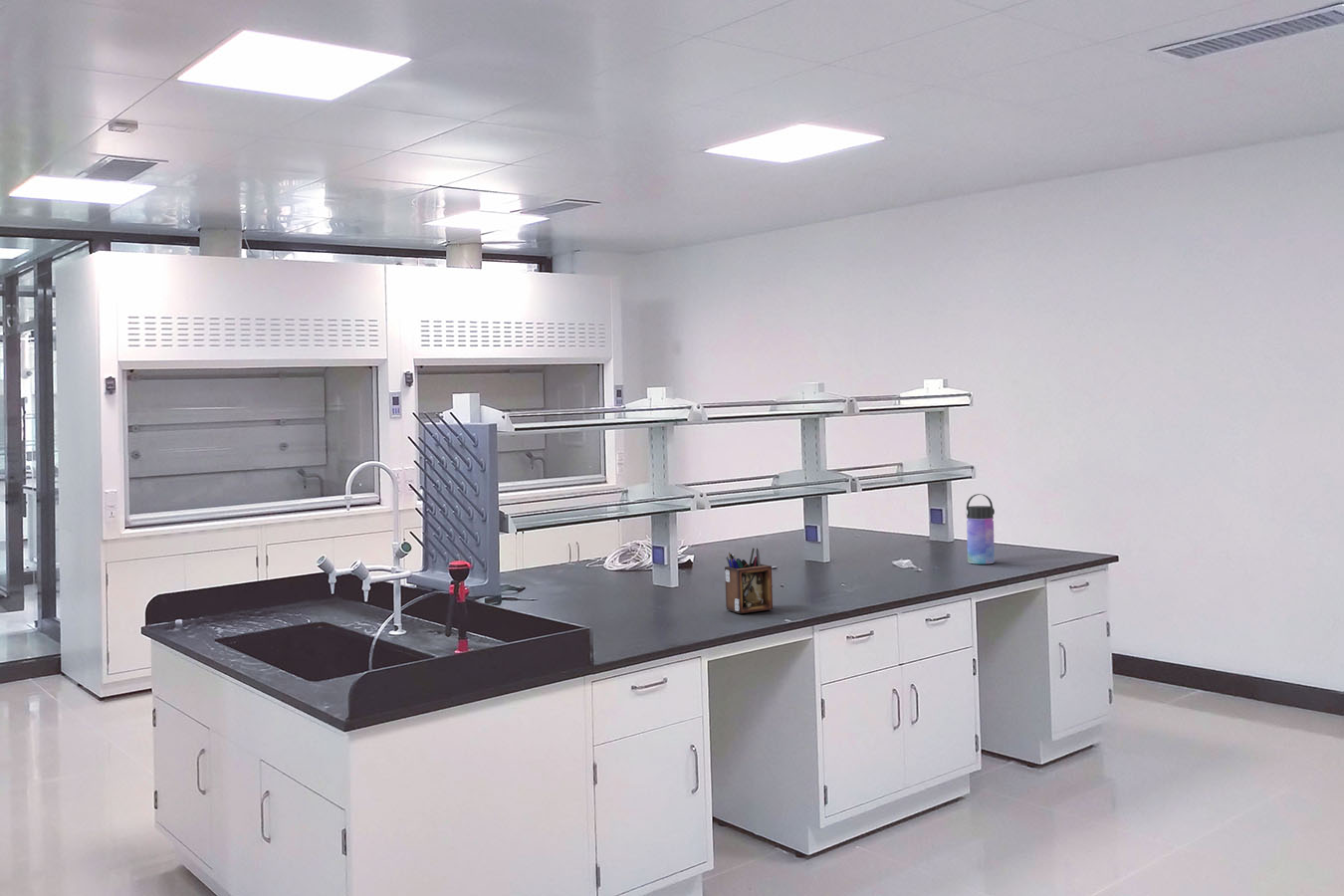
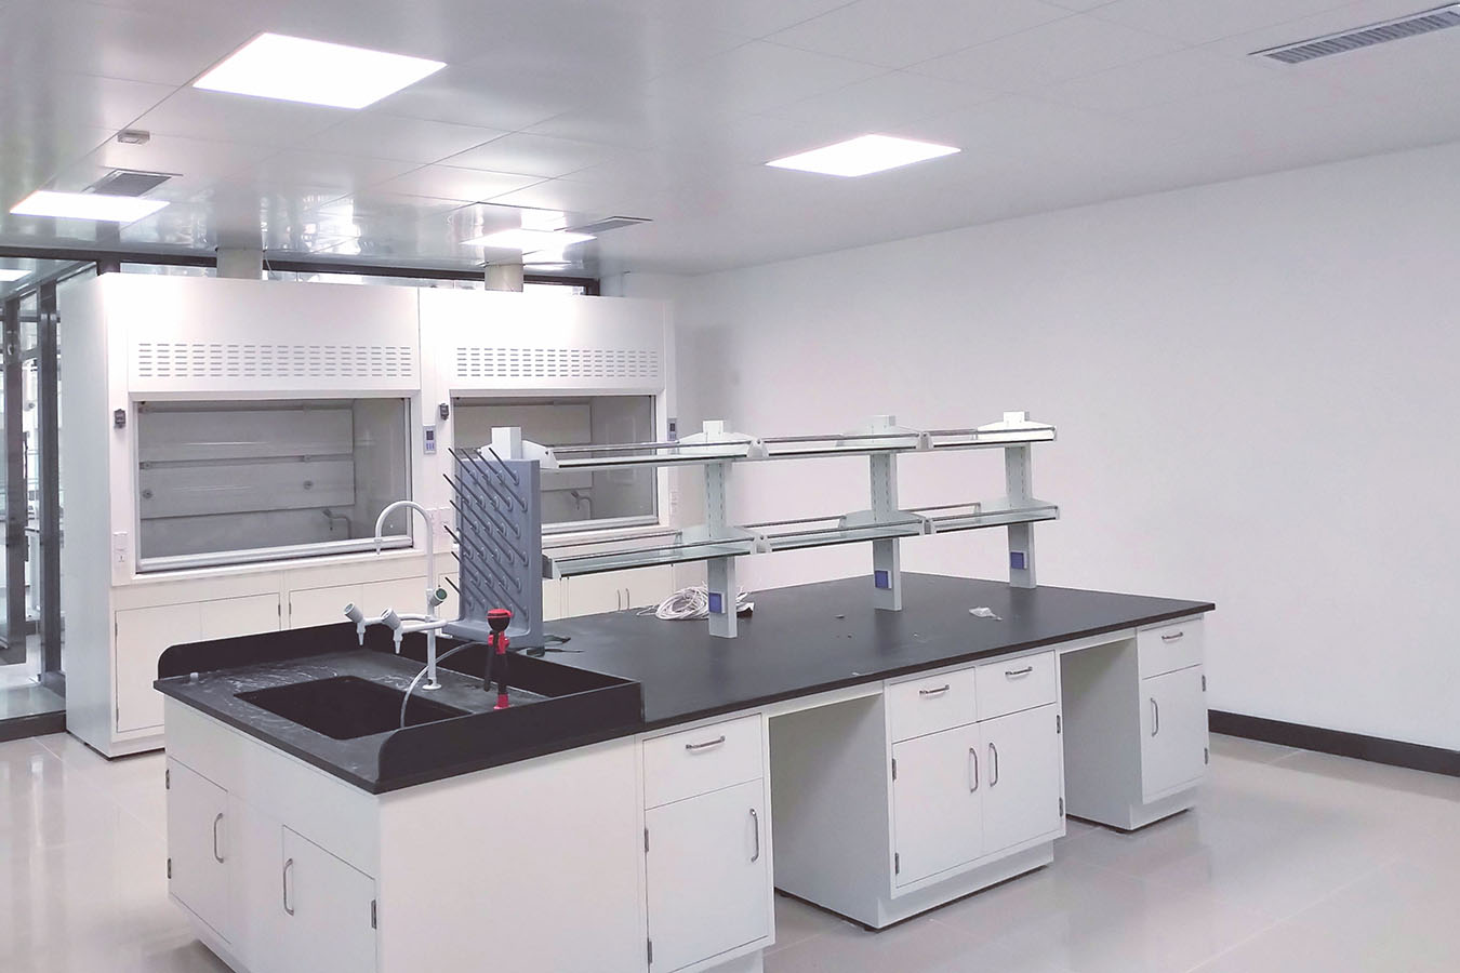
- desk organizer [724,548,774,614]
- water bottle [965,493,996,564]
